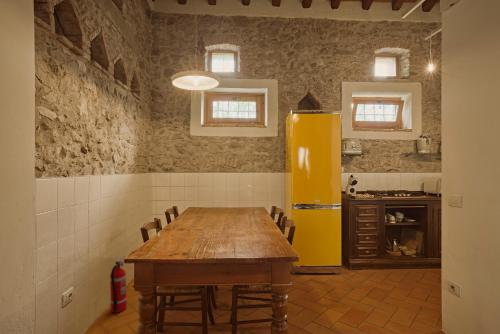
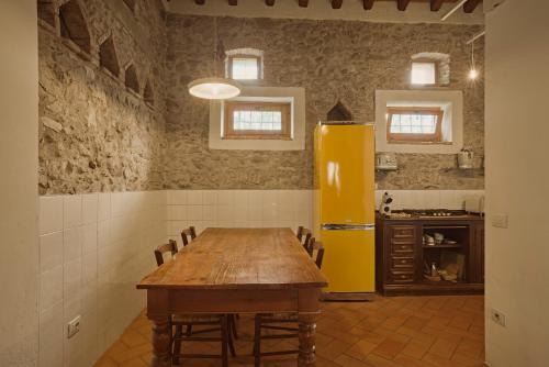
- fire extinguisher [109,254,128,314]
